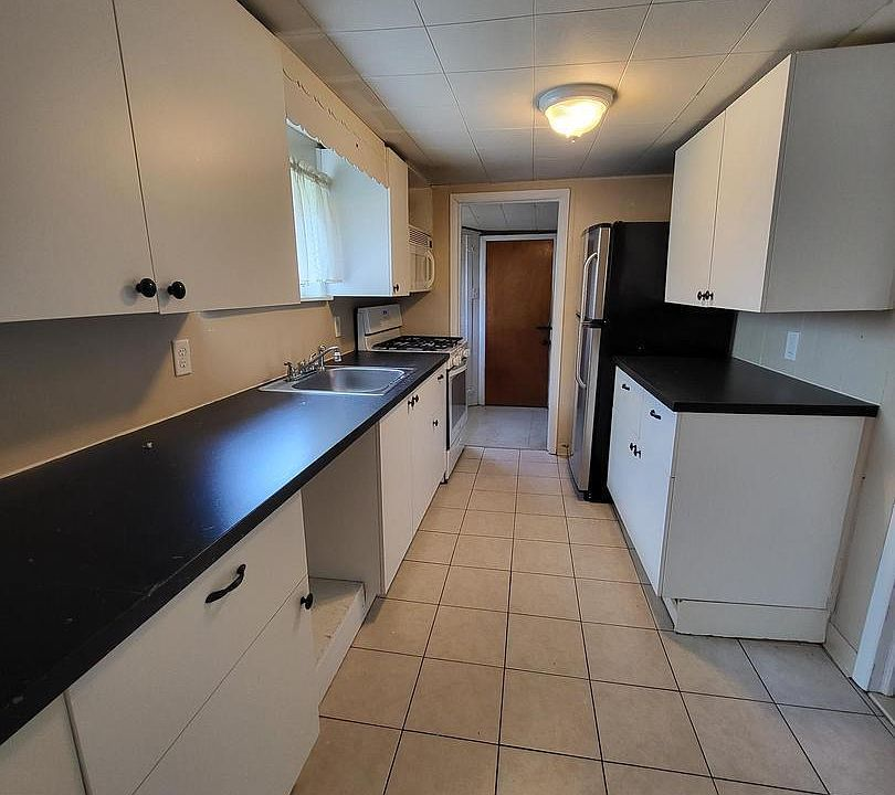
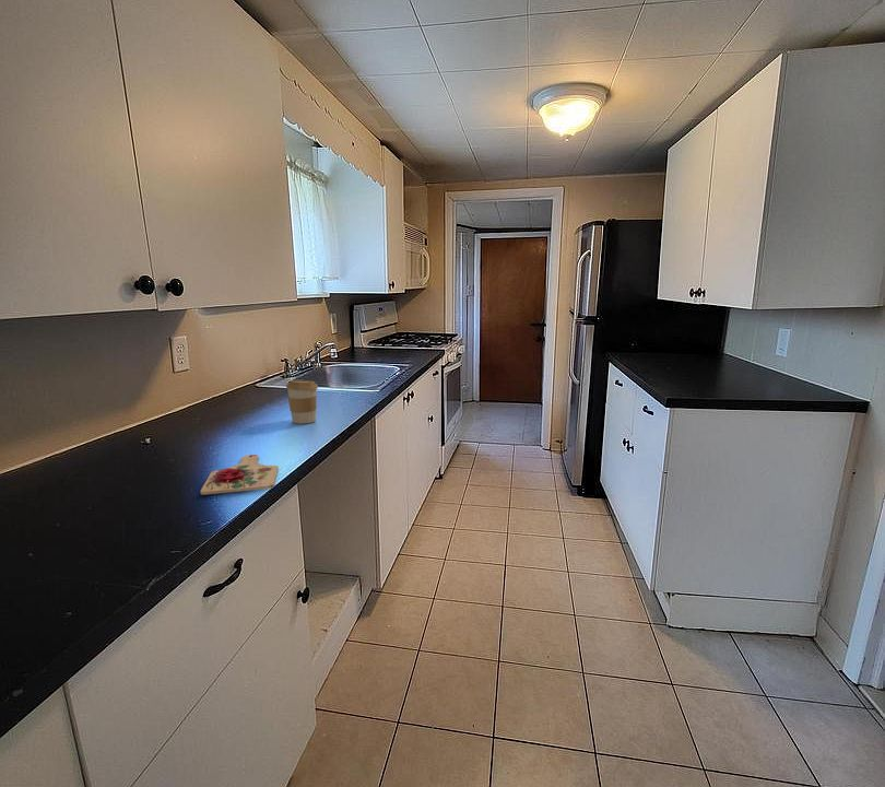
+ coffee cup [285,379,319,425]
+ cutting board [199,454,279,496]
